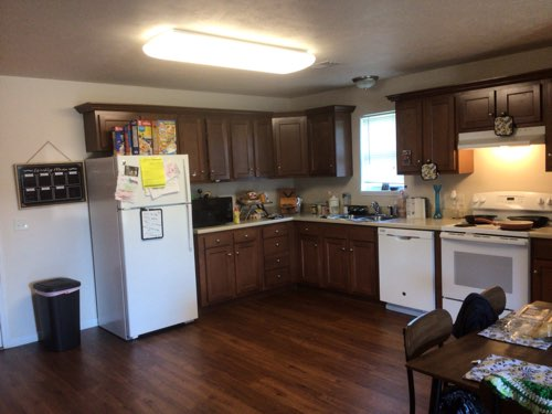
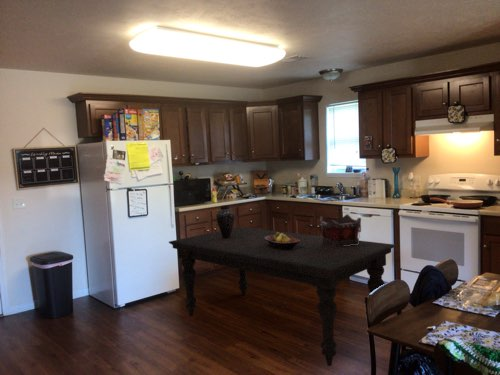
+ vase [215,205,236,239]
+ decorative container [319,213,362,247]
+ dining table [168,226,397,367]
+ fruit bowl [265,232,300,249]
